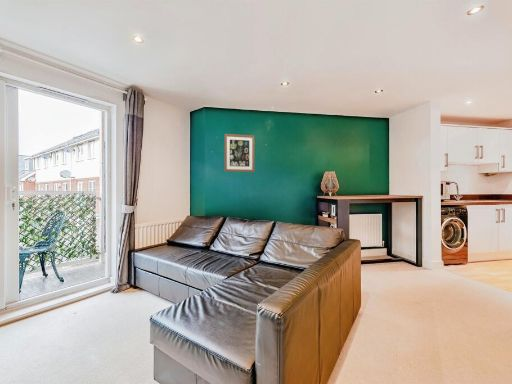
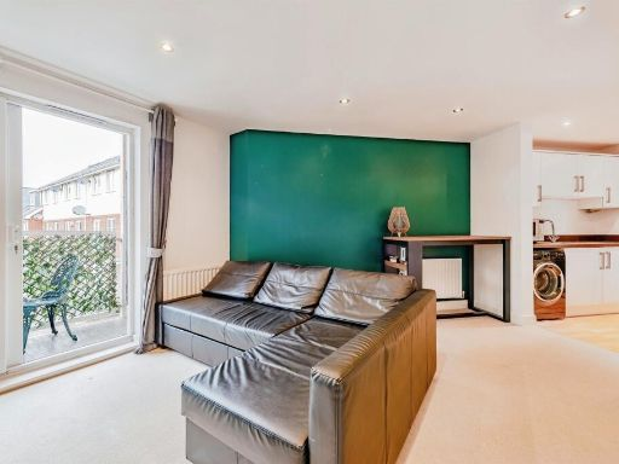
- wall art [224,133,255,173]
